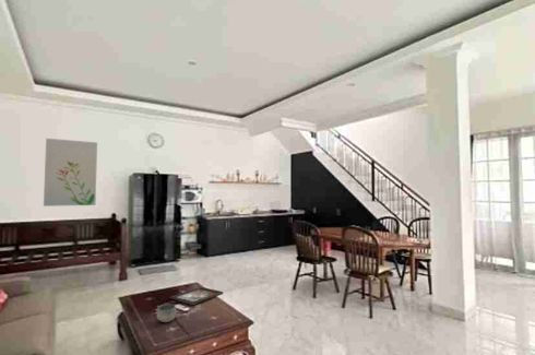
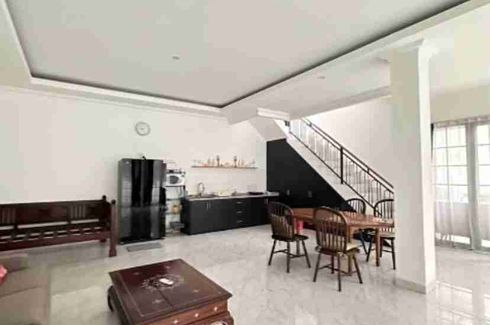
- decorative tray [169,286,224,306]
- wall art [43,138,98,208]
- bowl [155,303,178,323]
